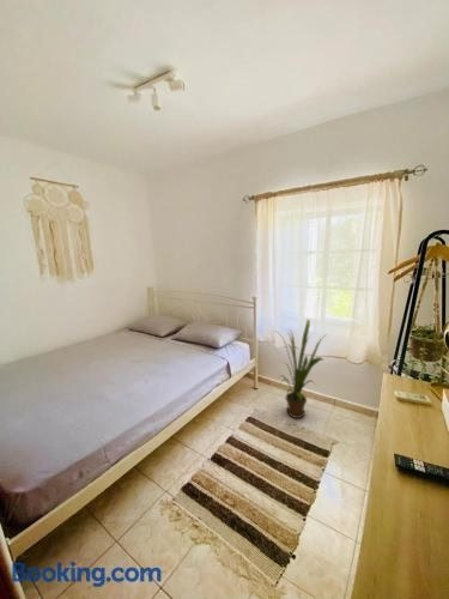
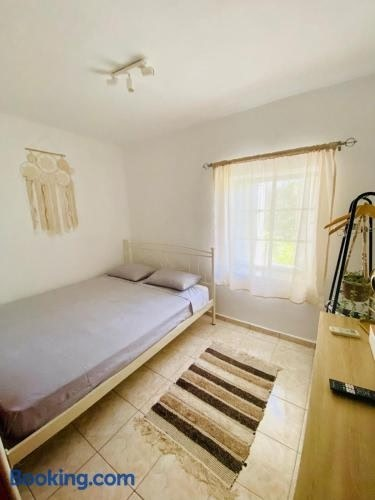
- house plant [273,319,328,419]
